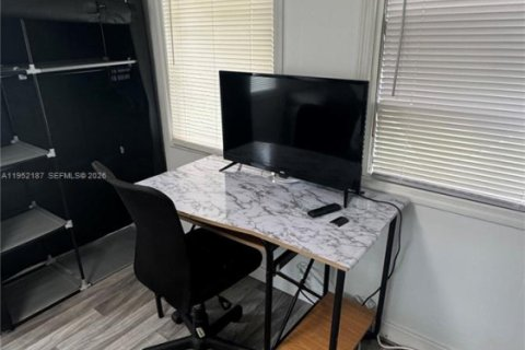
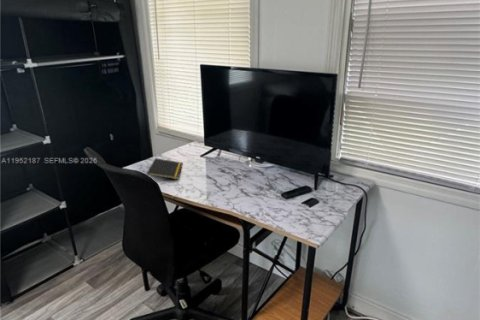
+ notepad [146,157,184,180]
